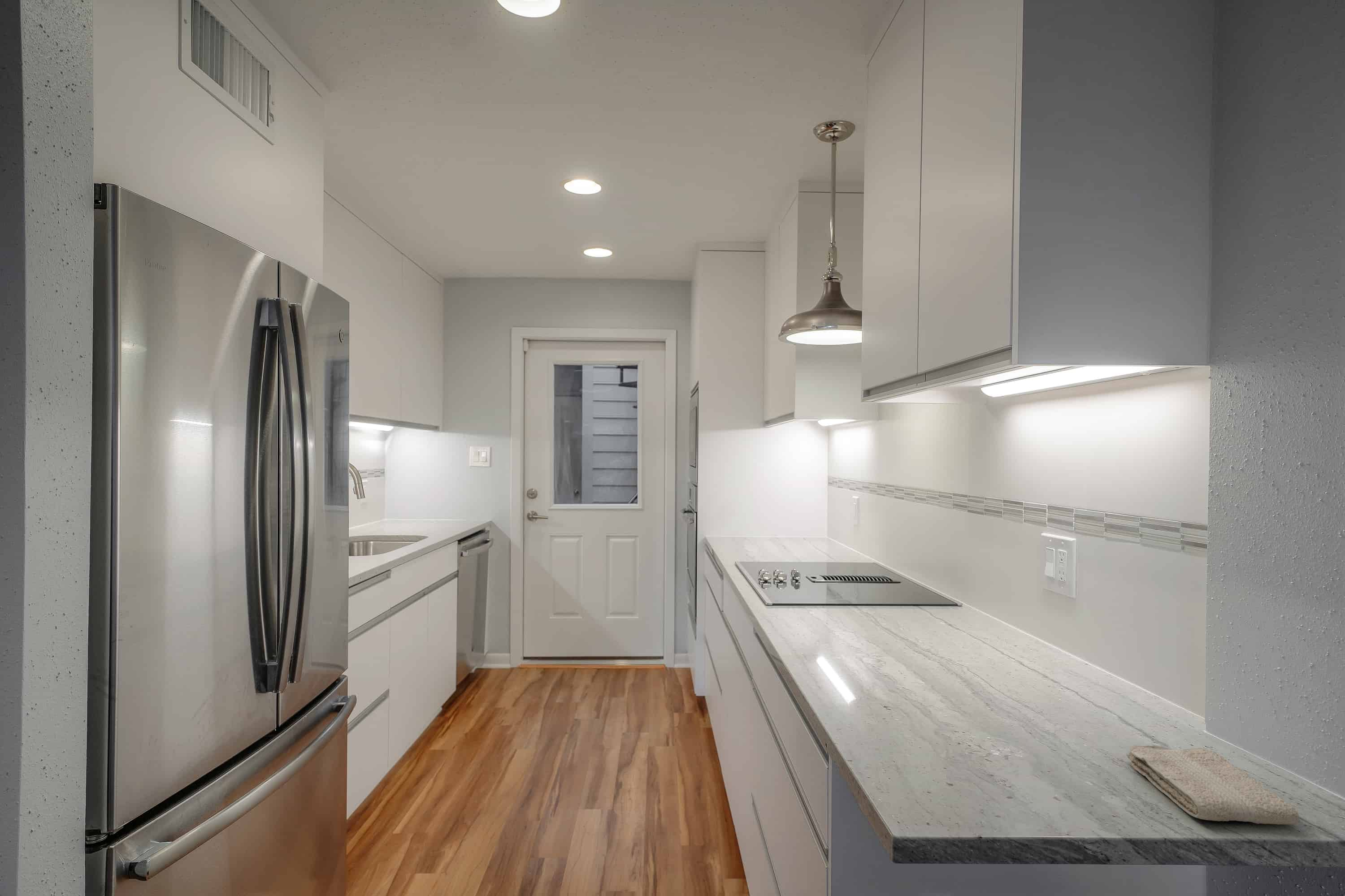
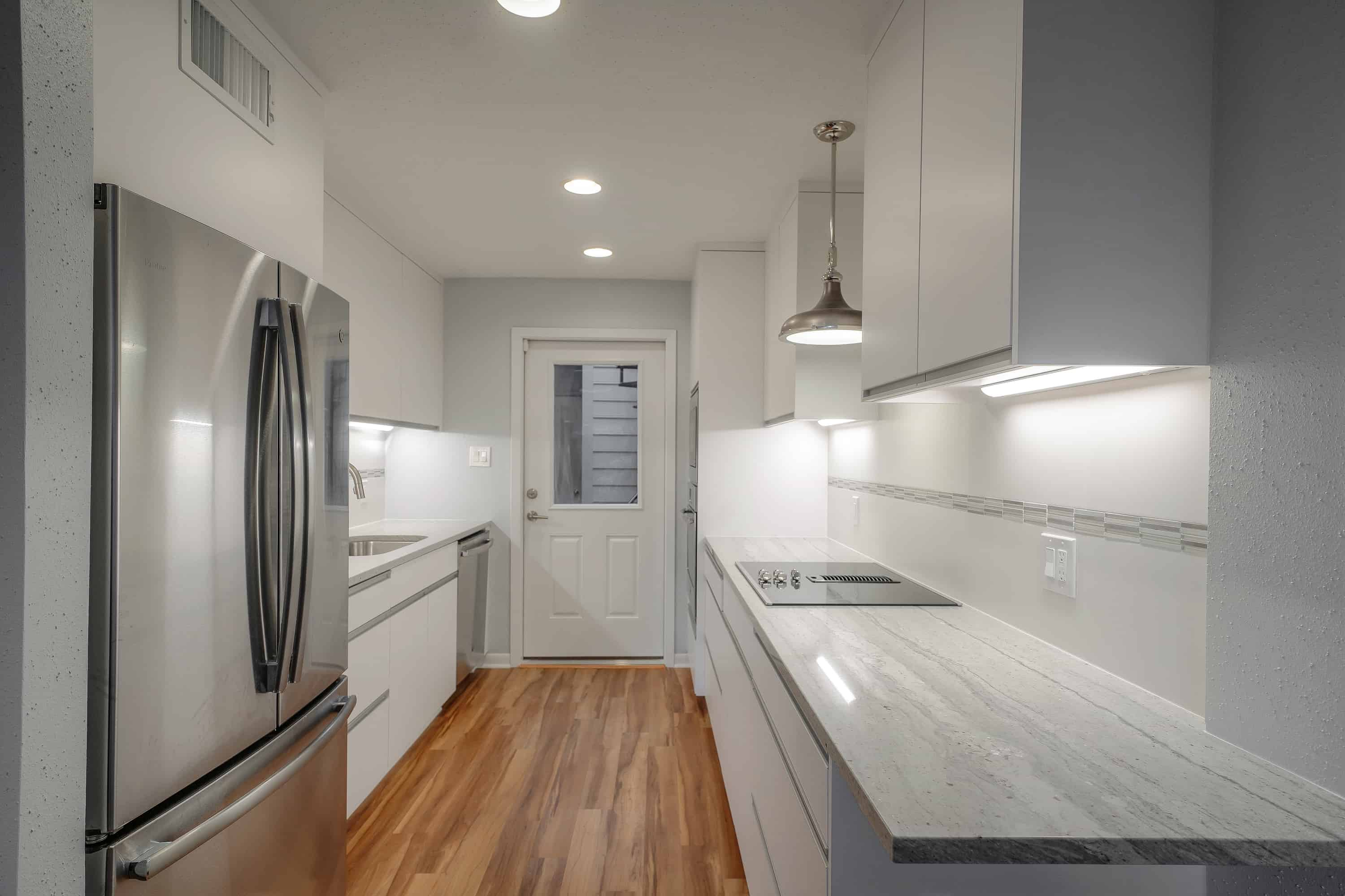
- washcloth [1126,745,1301,825]
